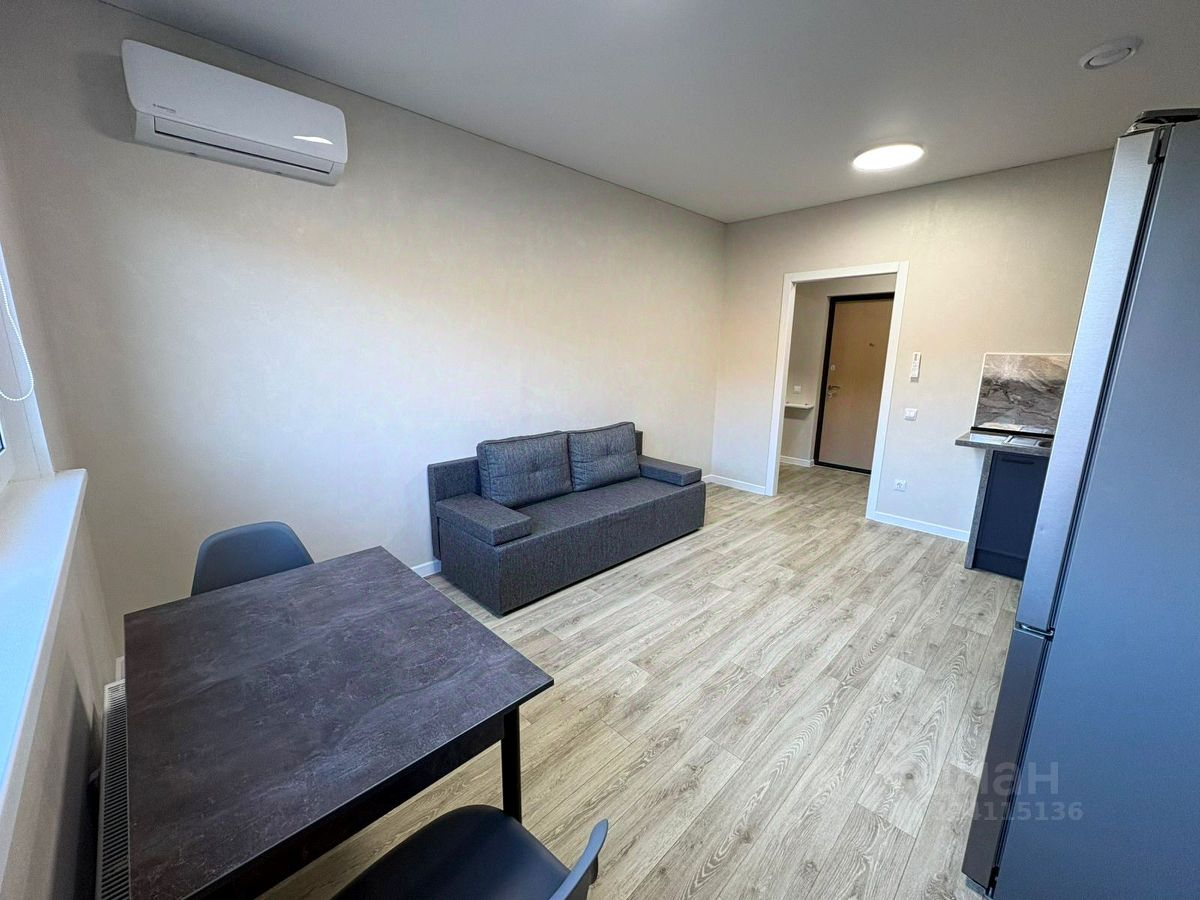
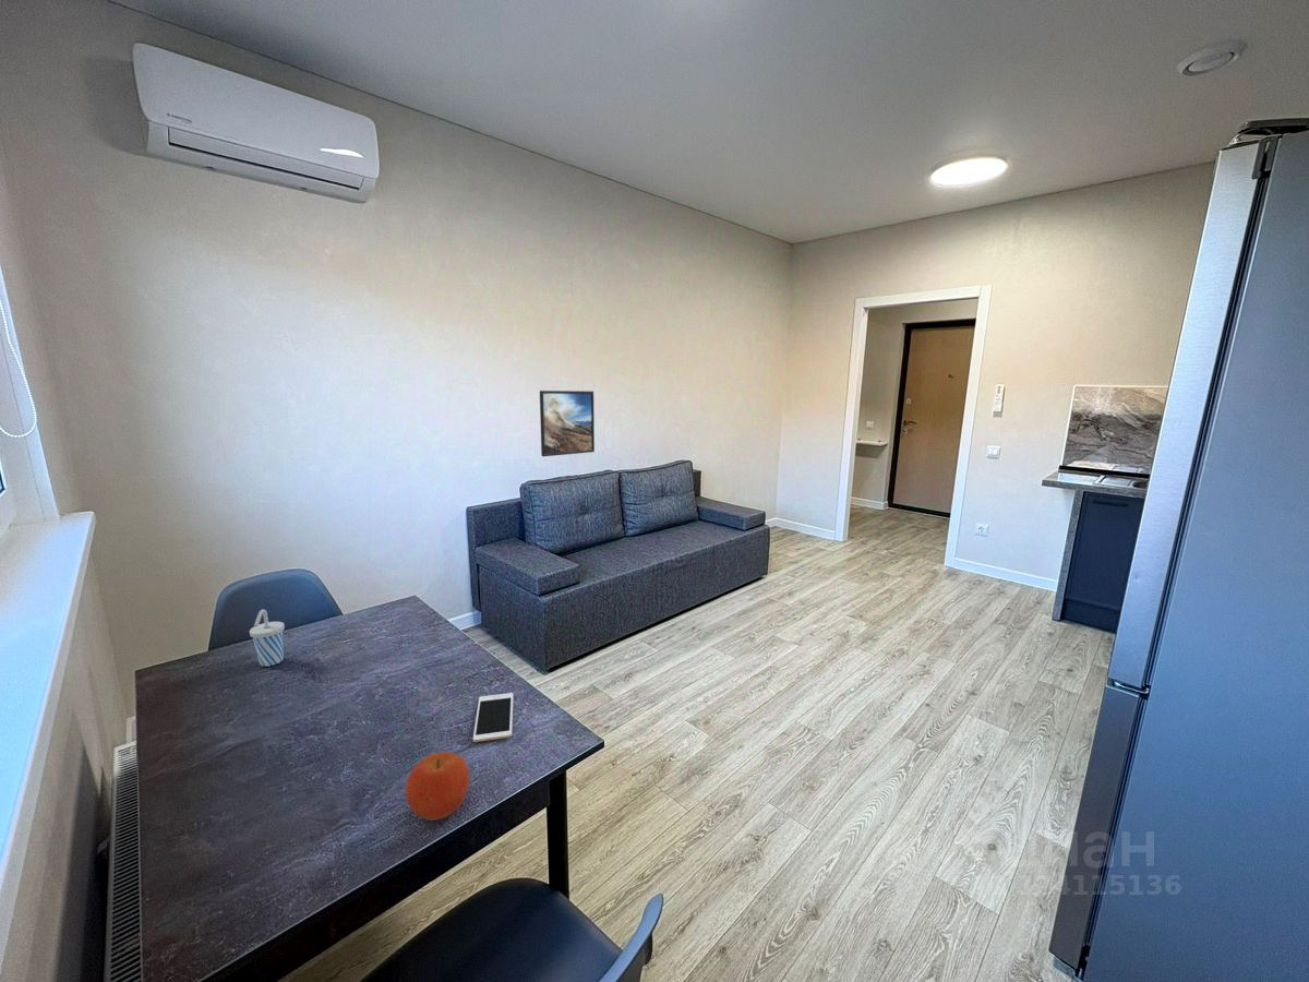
+ cell phone [472,692,515,743]
+ cup [249,609,286,668]
+ fruit [405,751,470,822]
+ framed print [539,390,596,457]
